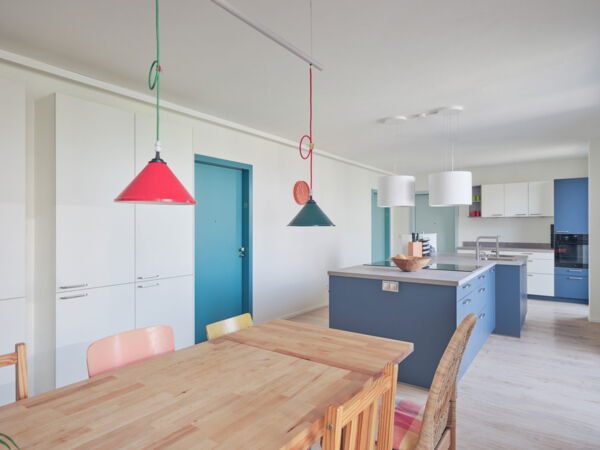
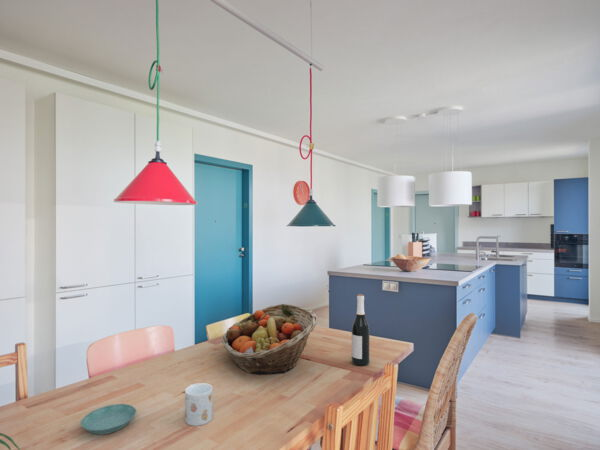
+ fruit basket [221,303,318,376]
+ saucer [80,403,137,436]
+ wine bottle [351,293,370,367]
+ mug [184,382,214,427]
